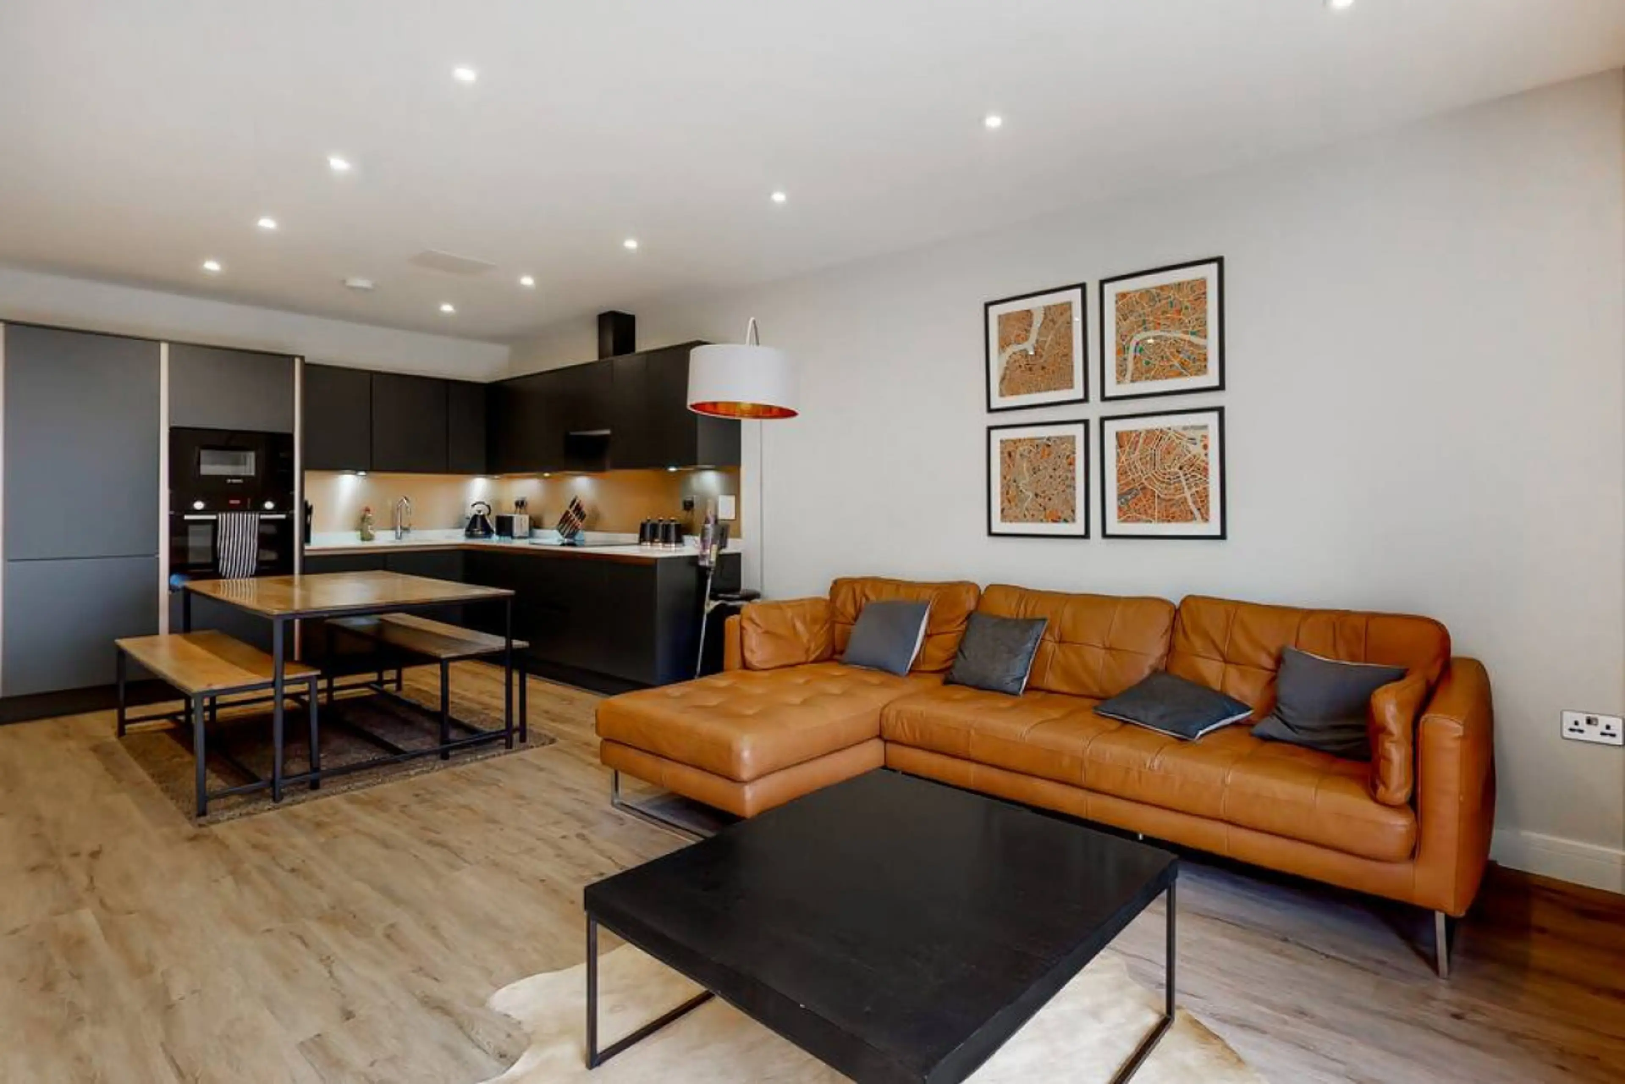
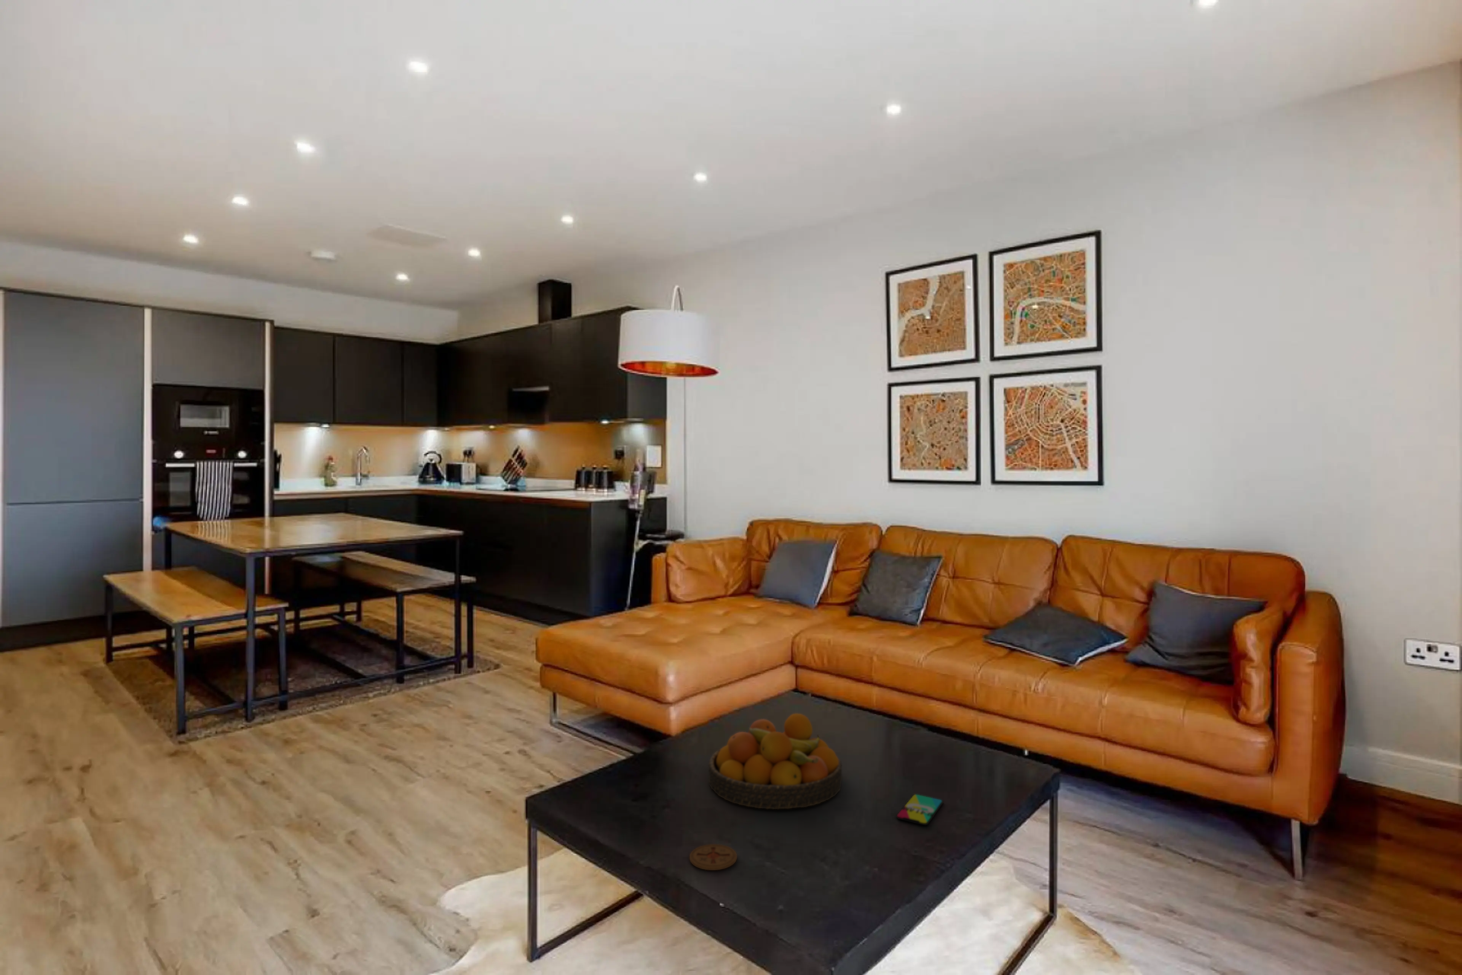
+ coaster [689,843,737,871]
+ smartphone [896,794,944,826]
+ fruit bowl [708,713,843,810]
